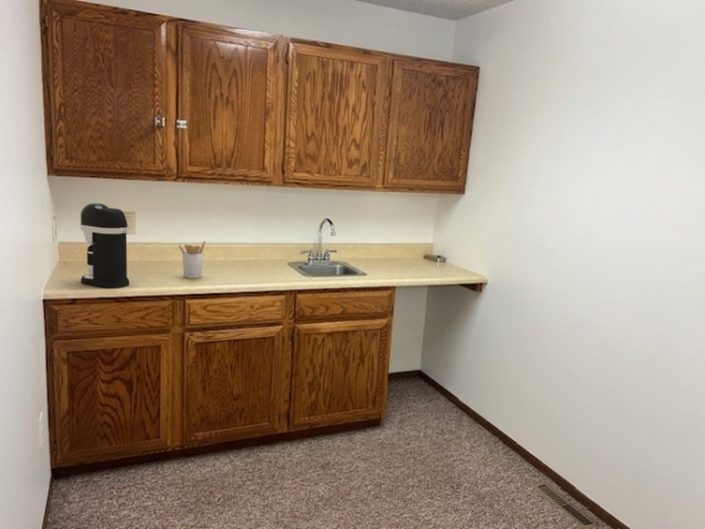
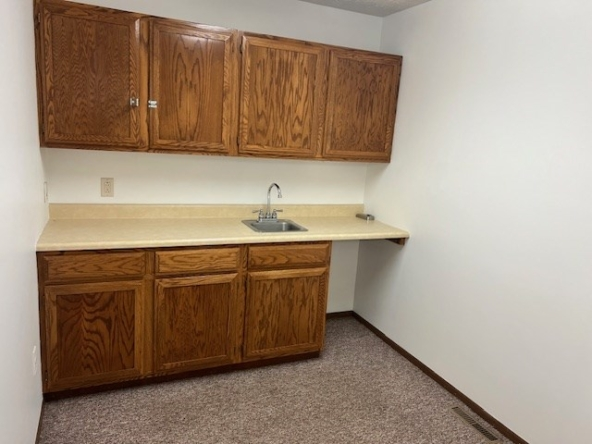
- utensil holder [177,239,206,280]
- coffee maker [79,201,131,290]
